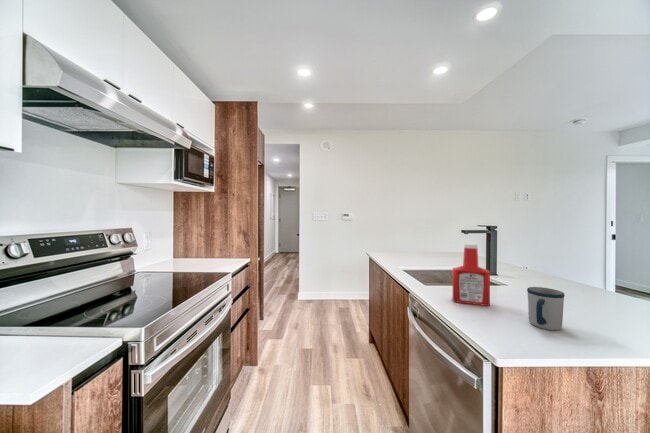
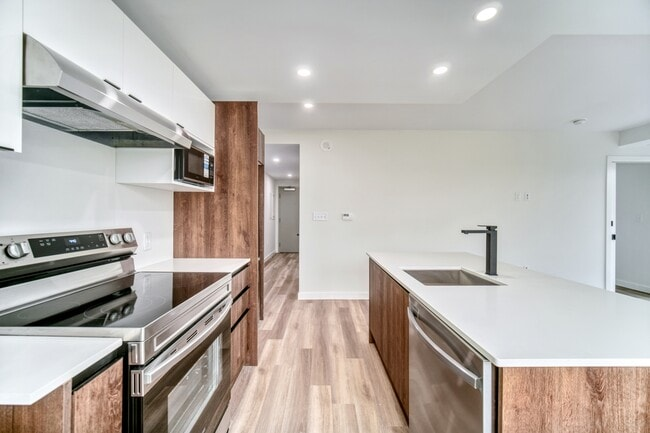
- soap bottle [452,243,491,307]
- mug [526,286,566,331]
